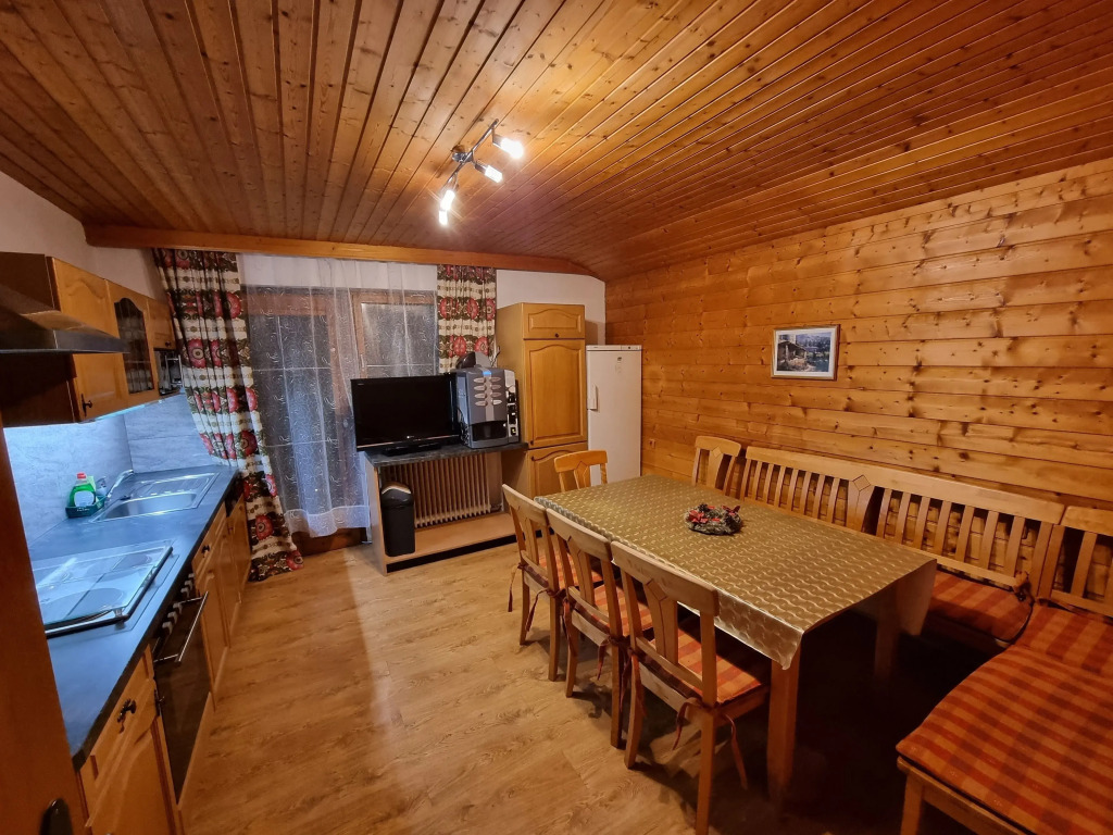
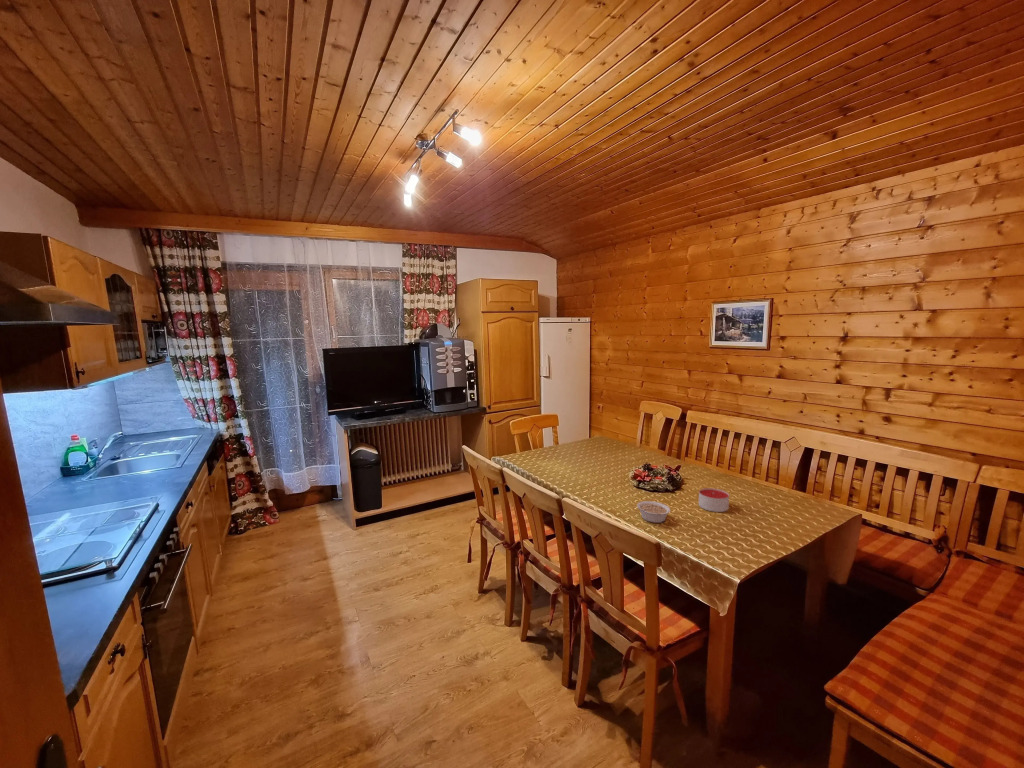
+ legume [636,500,671,524]
+ candle [698,487,730,513]
